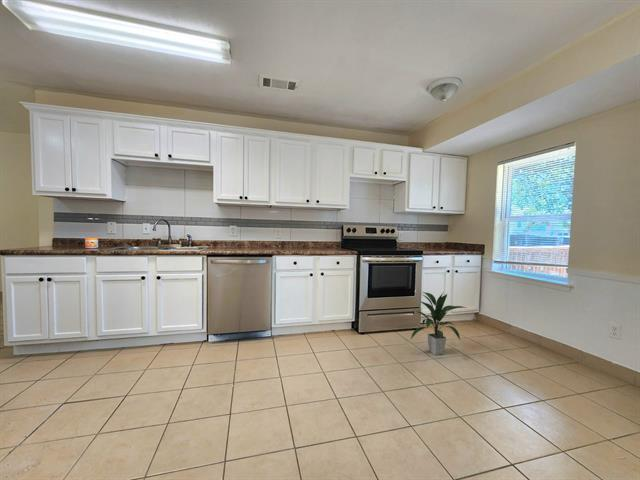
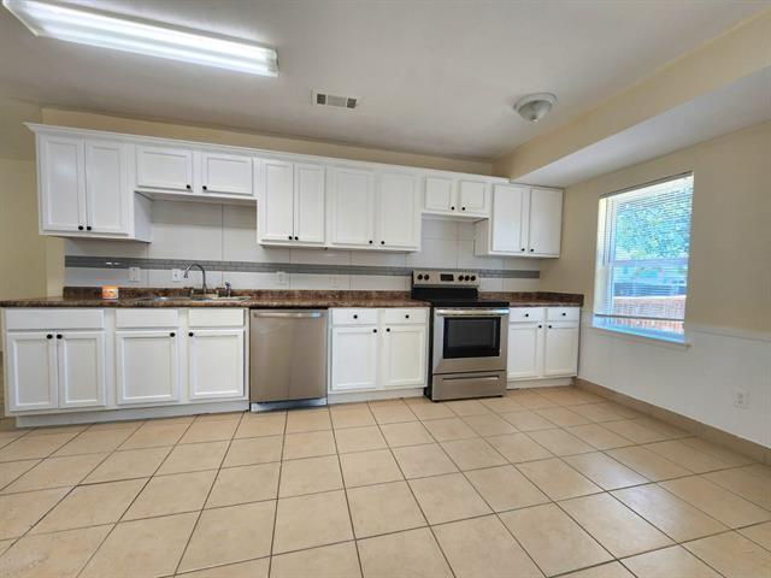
- indoor plant [409,291,468,356]
